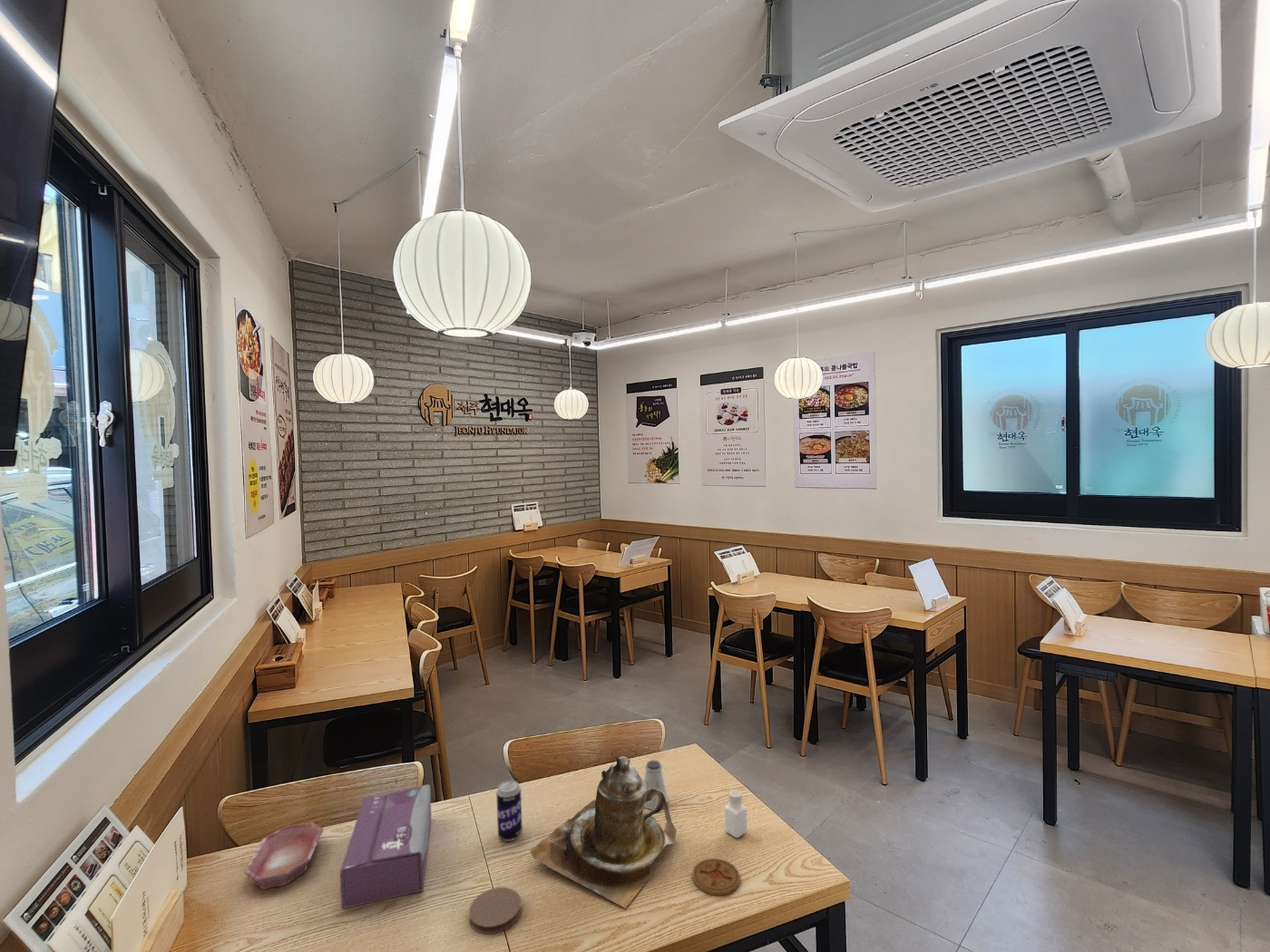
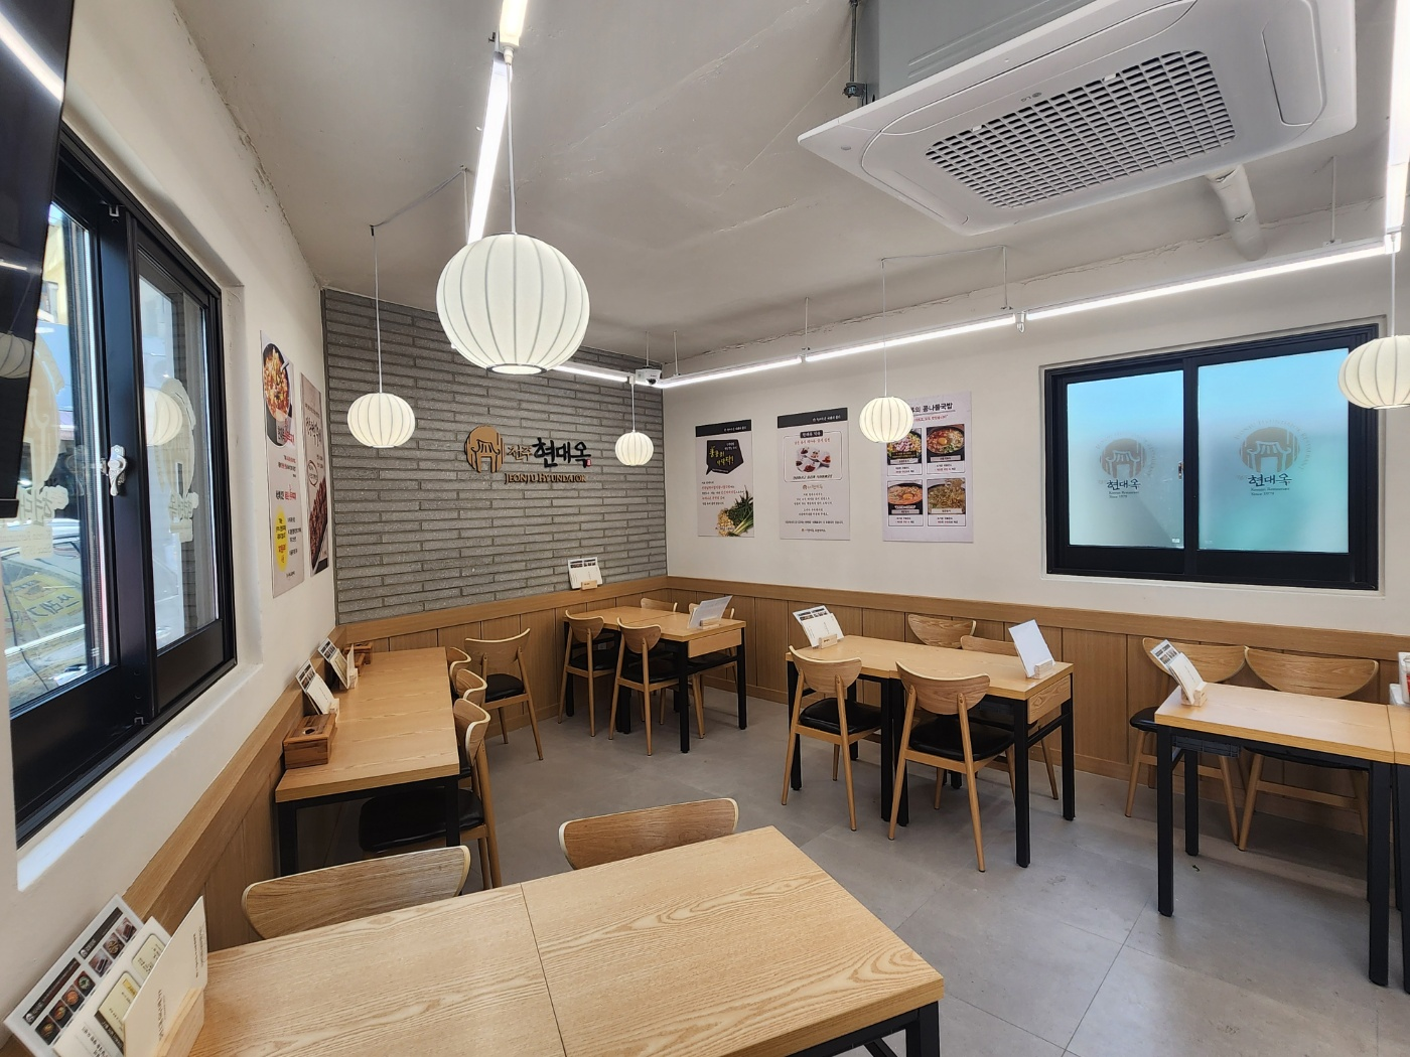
- tissue box [339,783,433,909]
- bowl [243,821,325,890]
- coaster [468,887,523,935]
- saltshaker [643,759,669,811]
- coaster [691,858,741,896]
- teapot [529,755,678,909]
- pepper shaker [724,789,747,839]
- beverage can [495,780,523,842]
